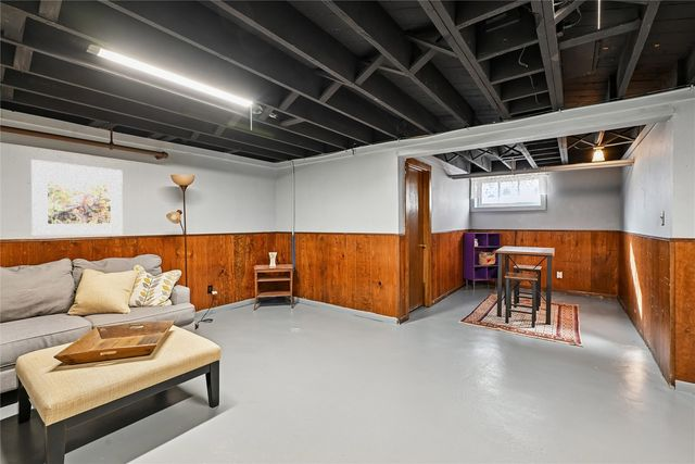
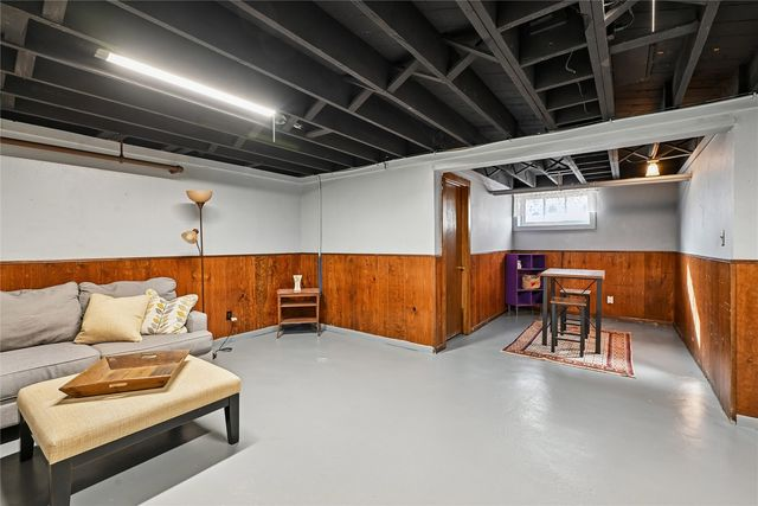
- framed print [30,159,124,236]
